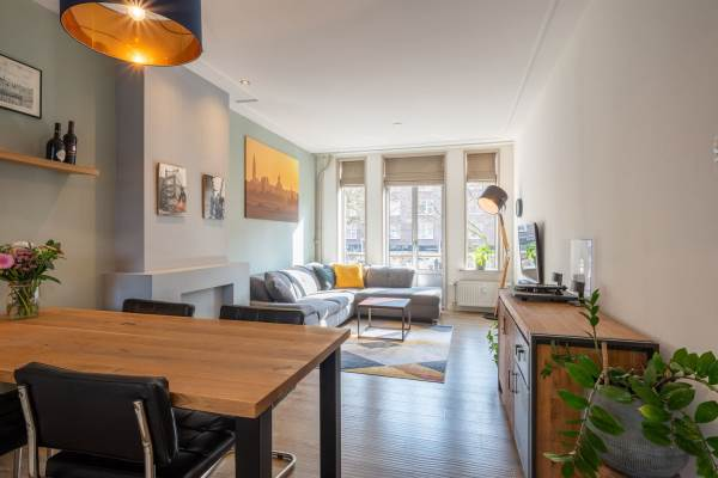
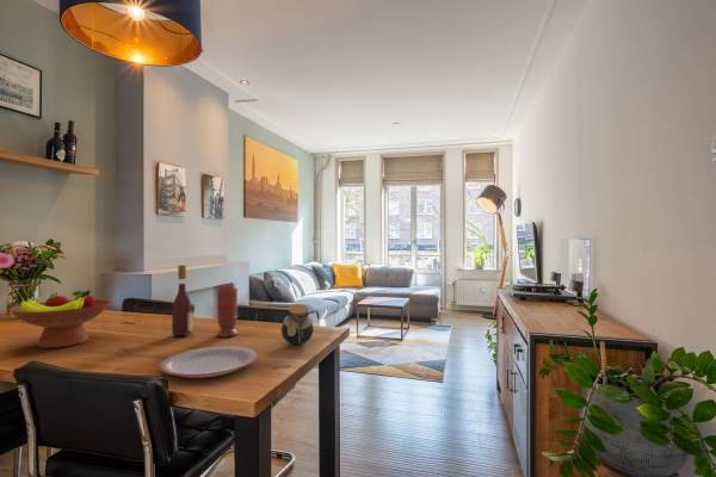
+ fruit bowl [8,289,113,349]
+ jar [280,303,315,346]
+ plate [158,345,259,379]
+ wine bottle [171,264,193,336]
+ spice grinder [215,283,240,339]
